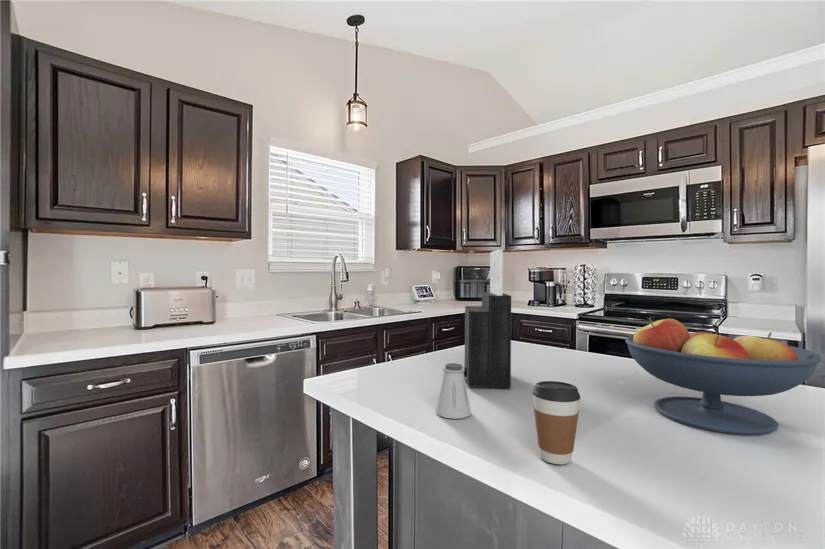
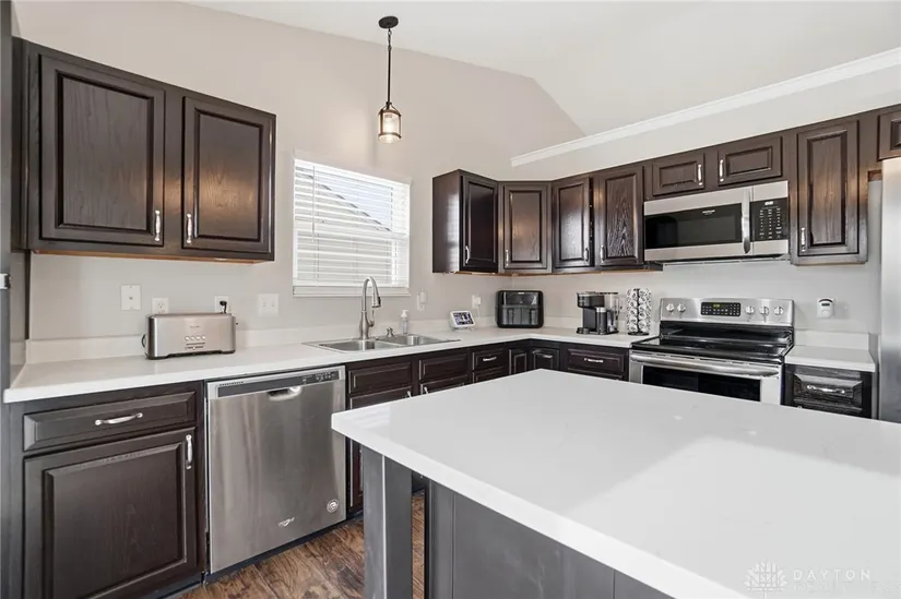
- knife block [463,248,512,390]
- coffee cup [531,380,581,465]
- saltshaker [435,362,472,420]
- fruit bowl [624,317,822,435]
